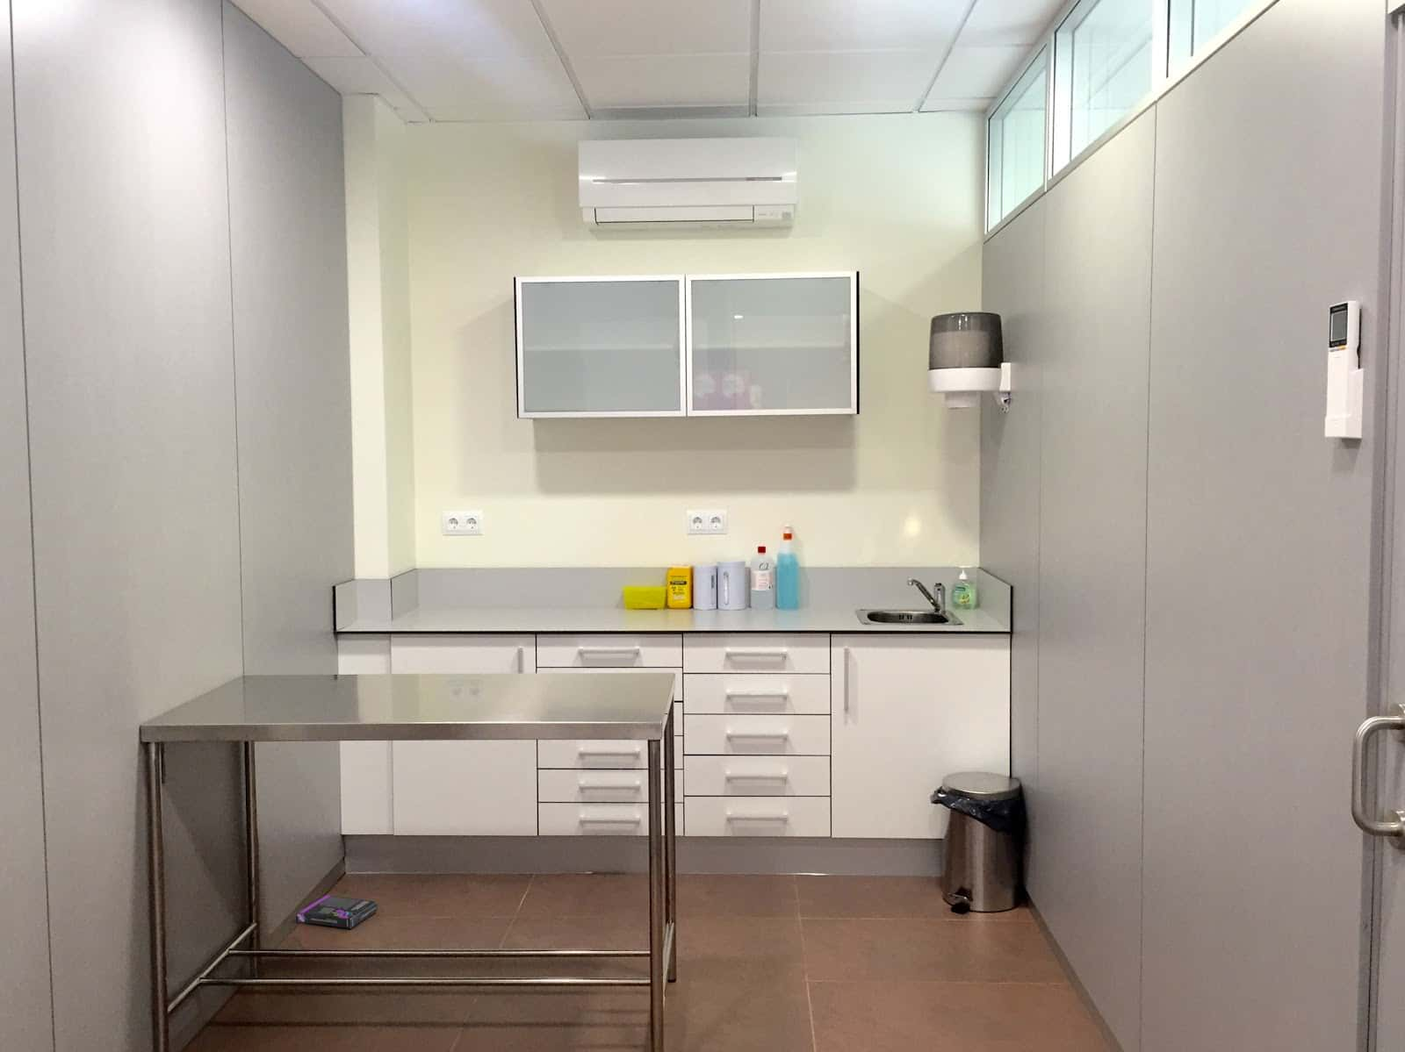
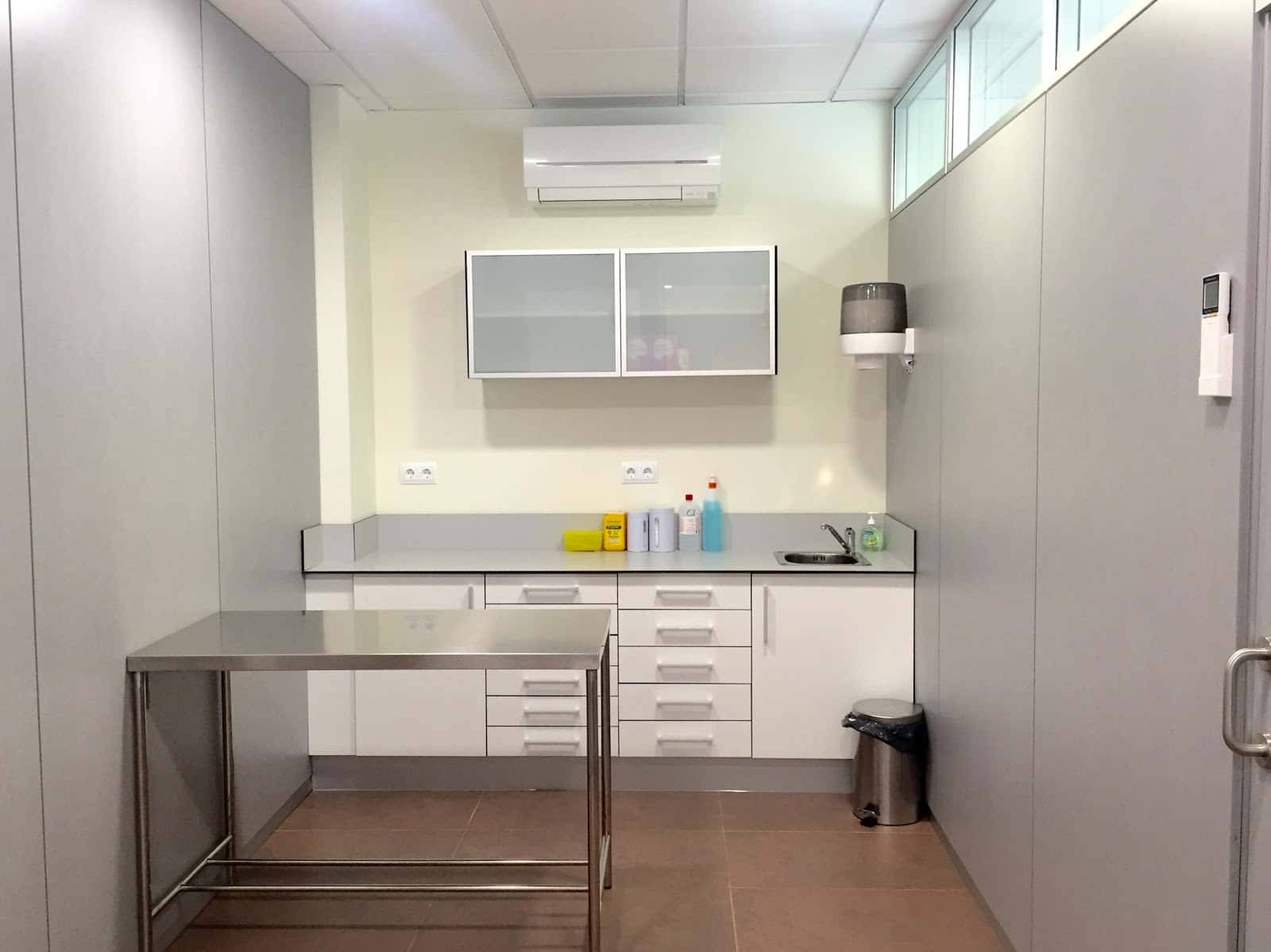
- box [294,894,378,929]
